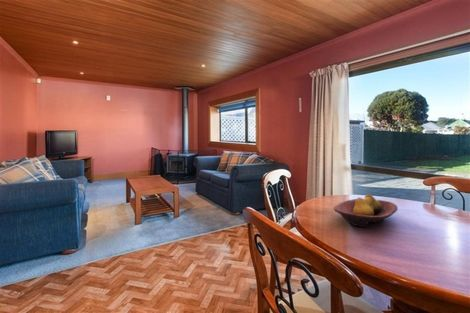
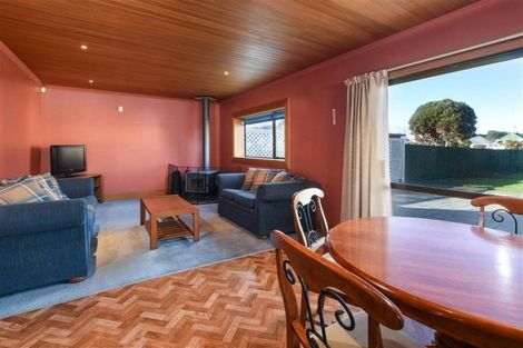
- fruit bowl [333,193,399,227]
